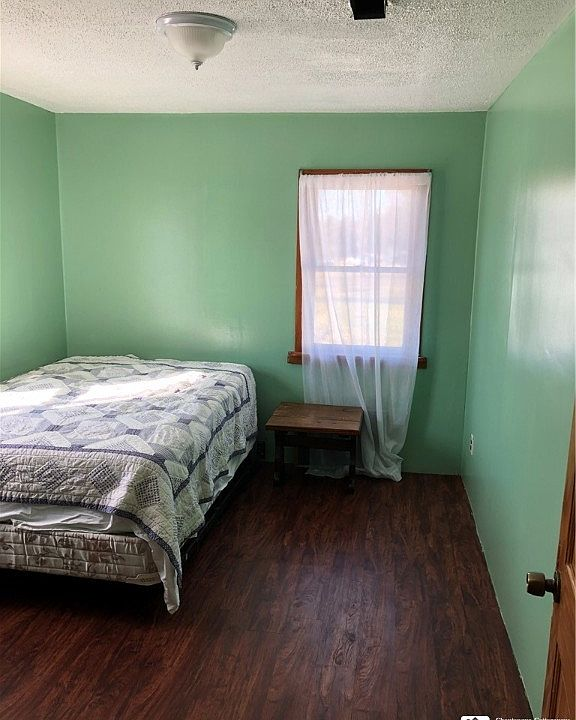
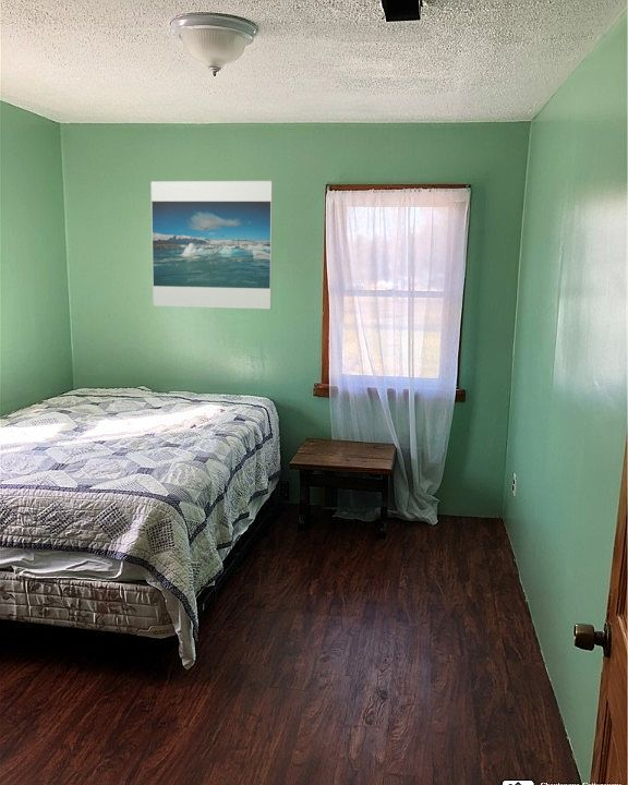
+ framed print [149,180,274,310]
